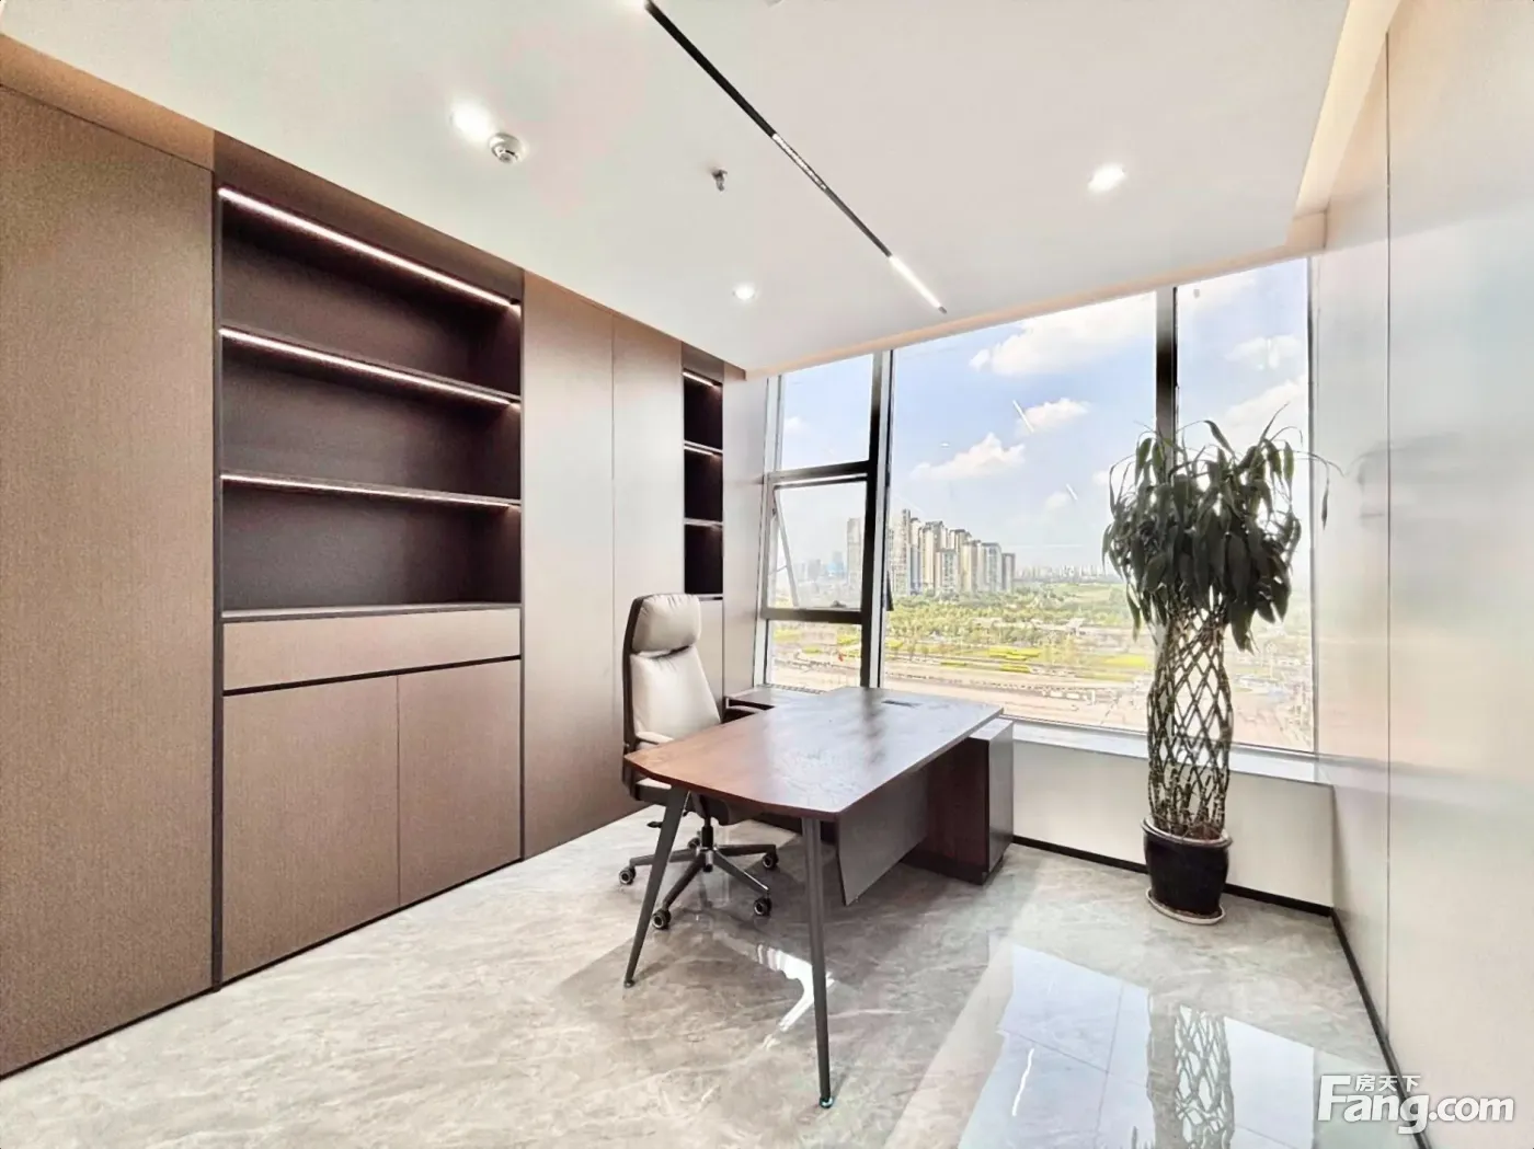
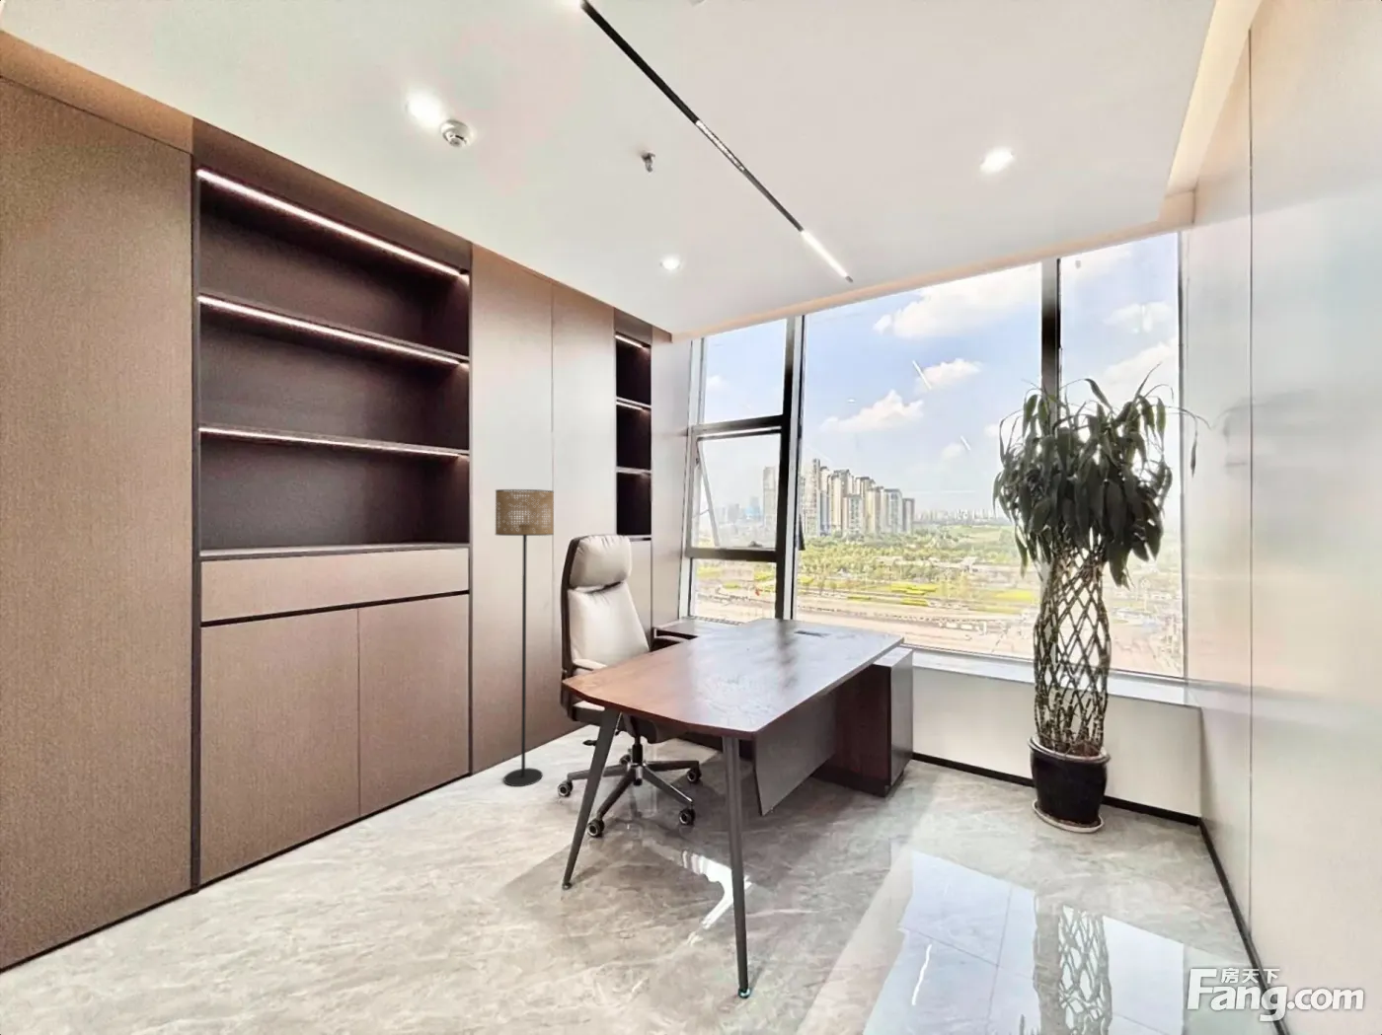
+ floor lamp [495,488,555,787]
